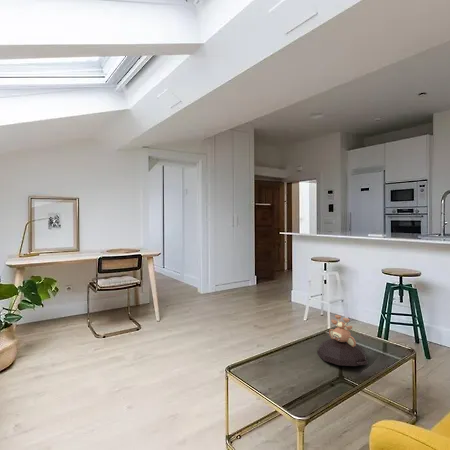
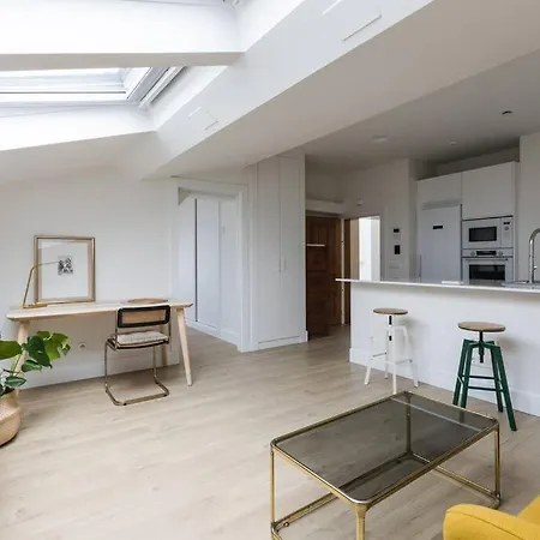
- decorative bowl [316,314,369,367]
